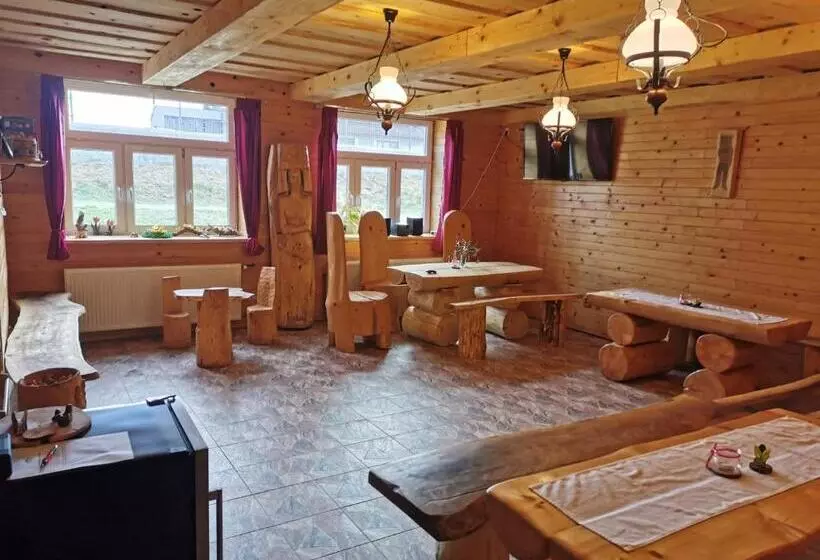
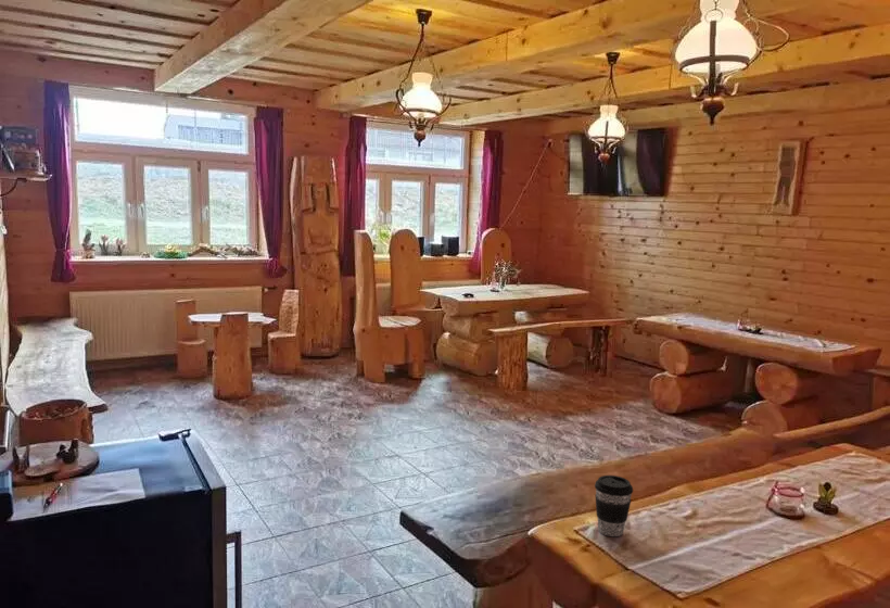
+ coffee cup [594,474,634,537]
